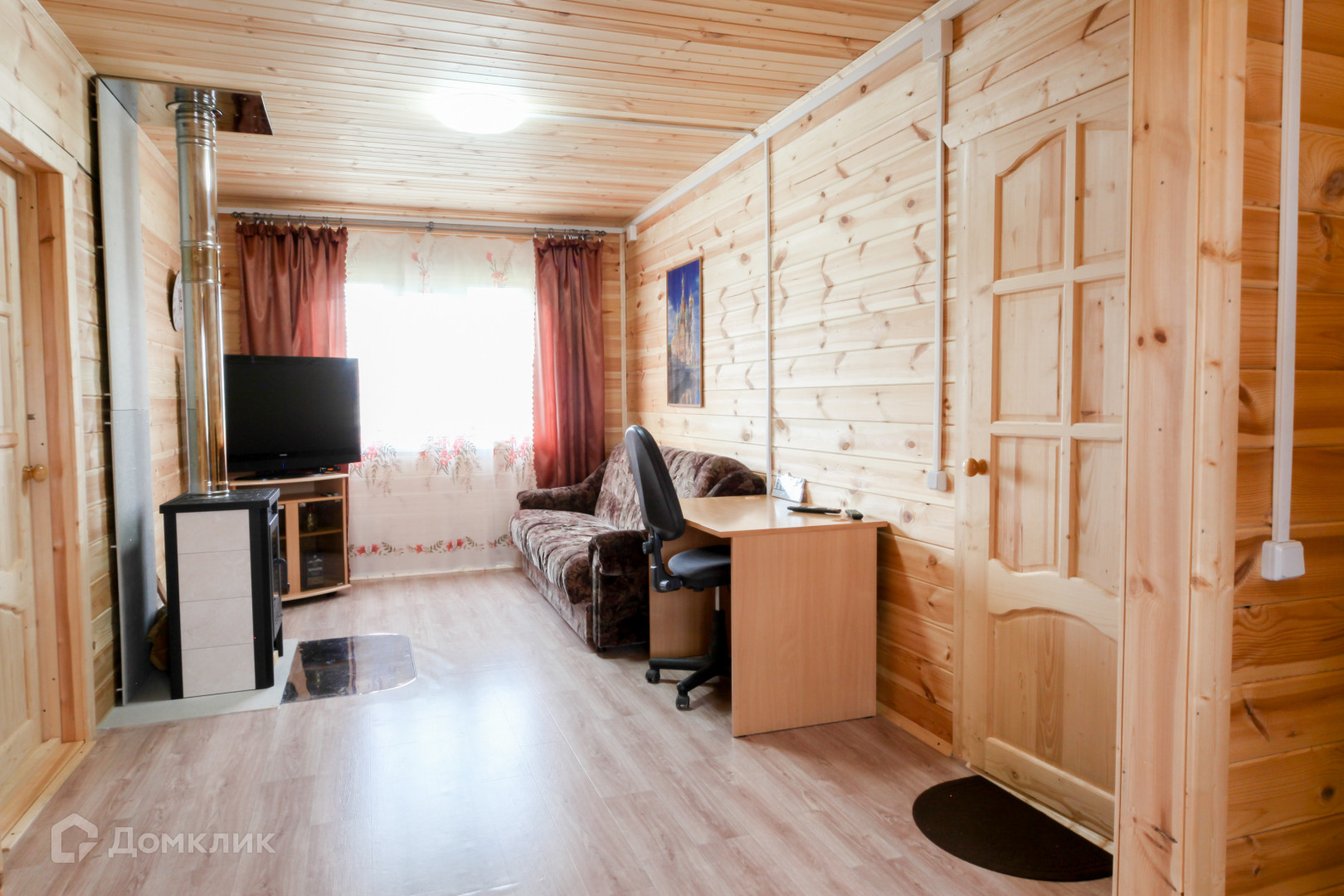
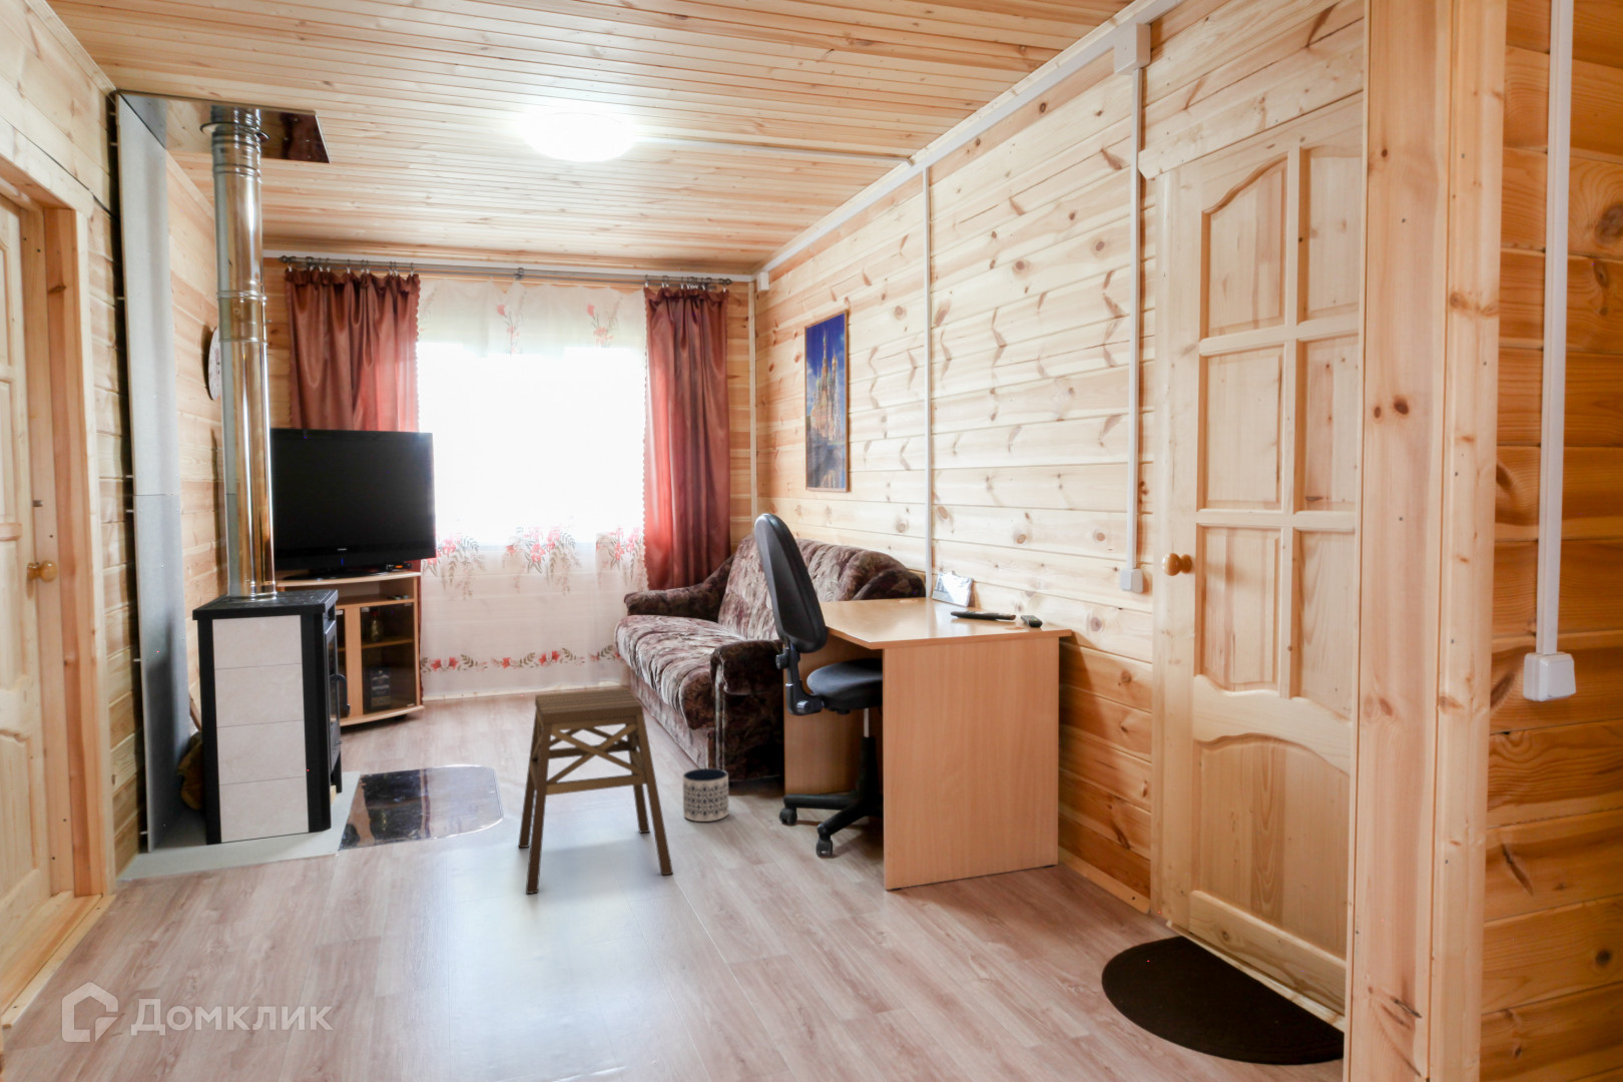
+ stool [517,687,674,895]
+ planter [682,767,729,822]
